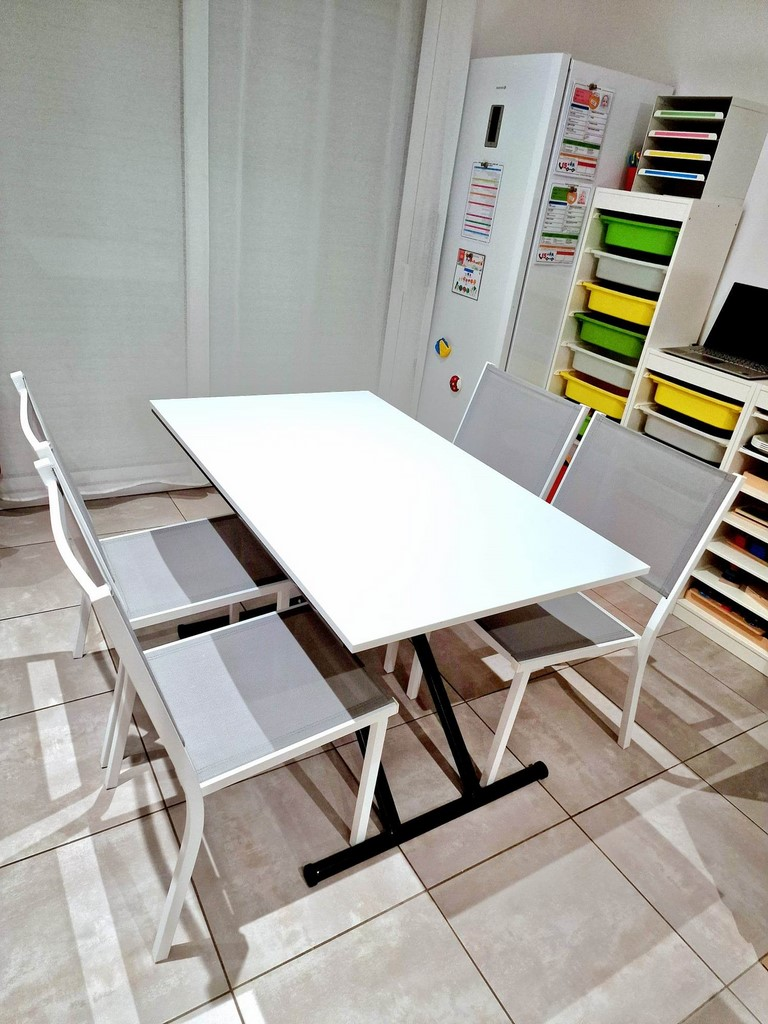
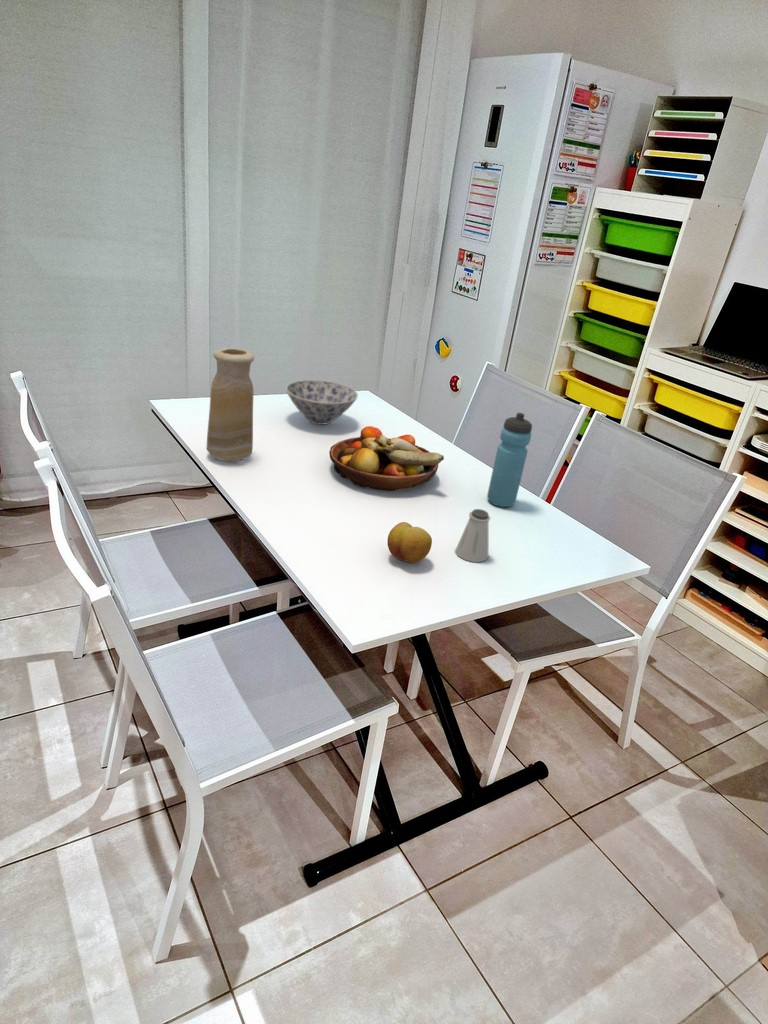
+ vase [206,347,255,462]
+ saltshaker [454,508,491,563]
+ fruit [386,521,433,564]
+ bowl [285,379,359,426]
+ fruit bowl [328,425,445,492]
+ water bottle [486,412,533,508]
